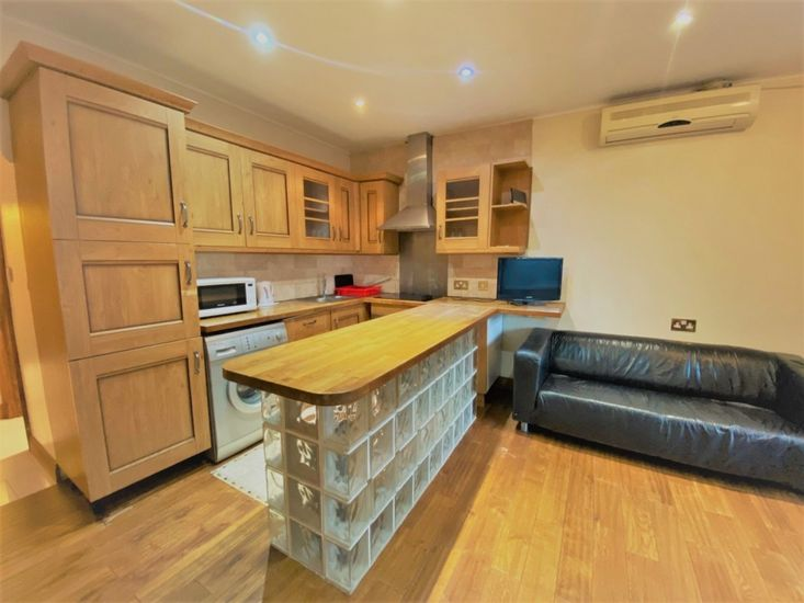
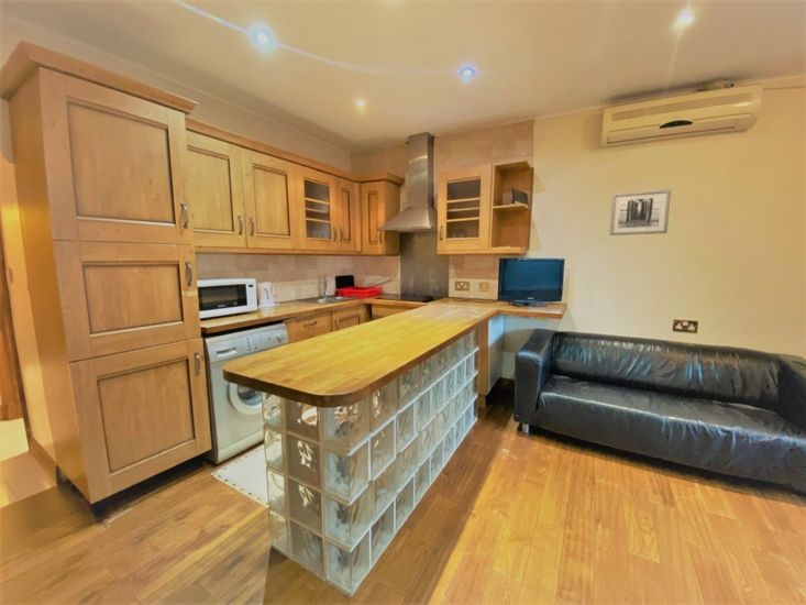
+ wall art [608,188,672,237]
